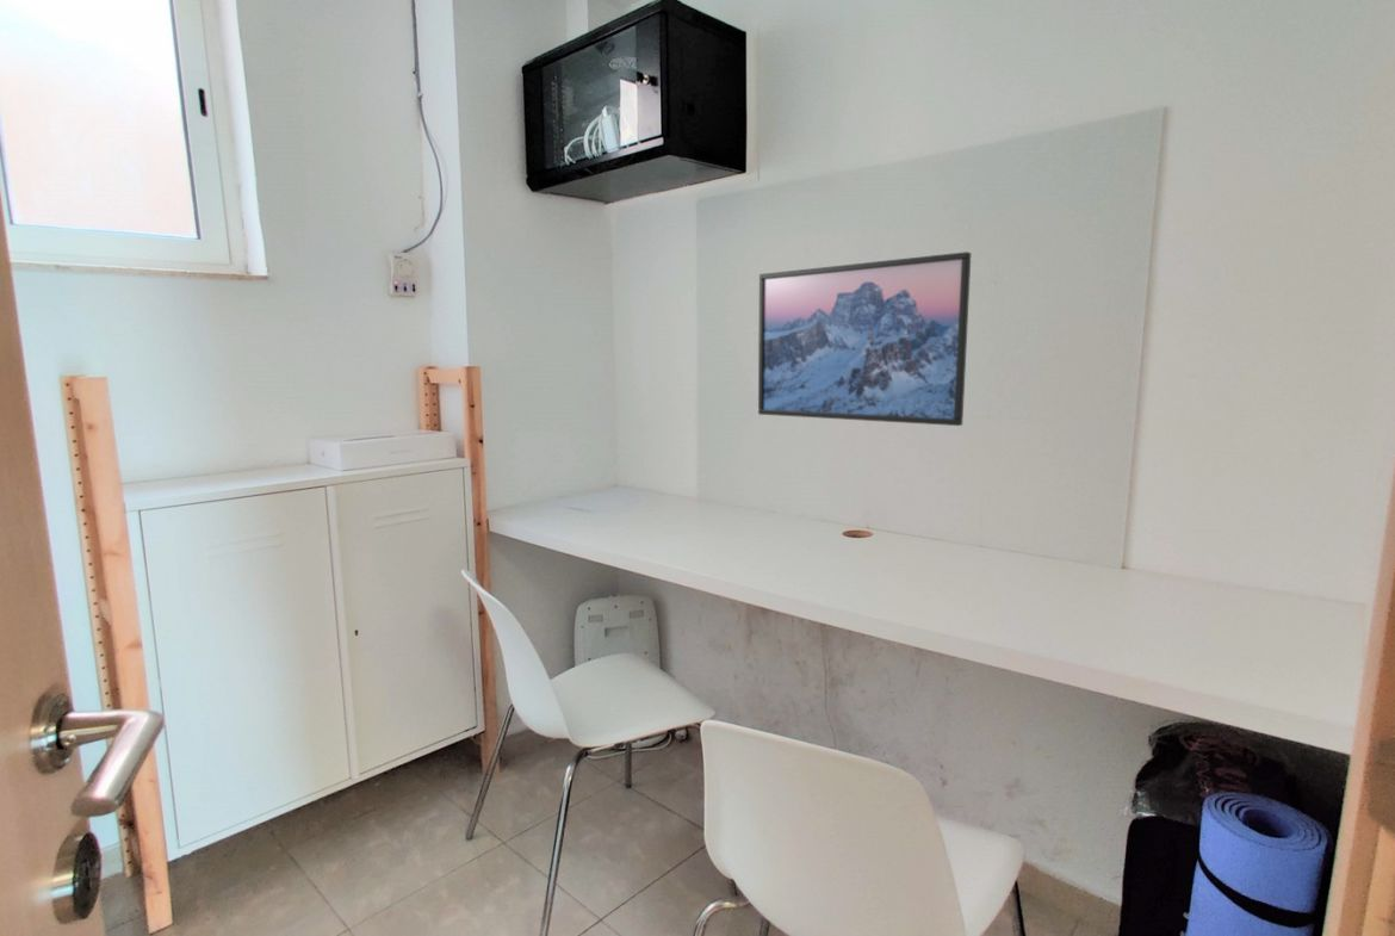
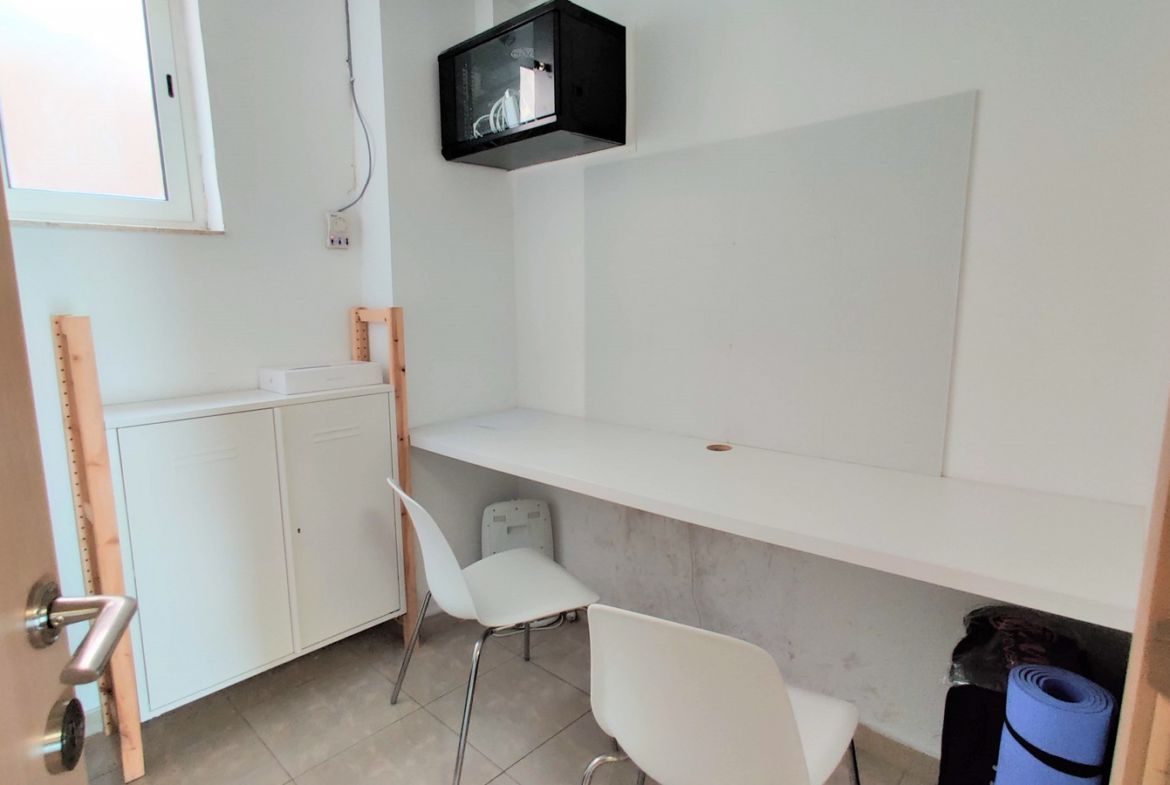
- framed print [757,250,972,427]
